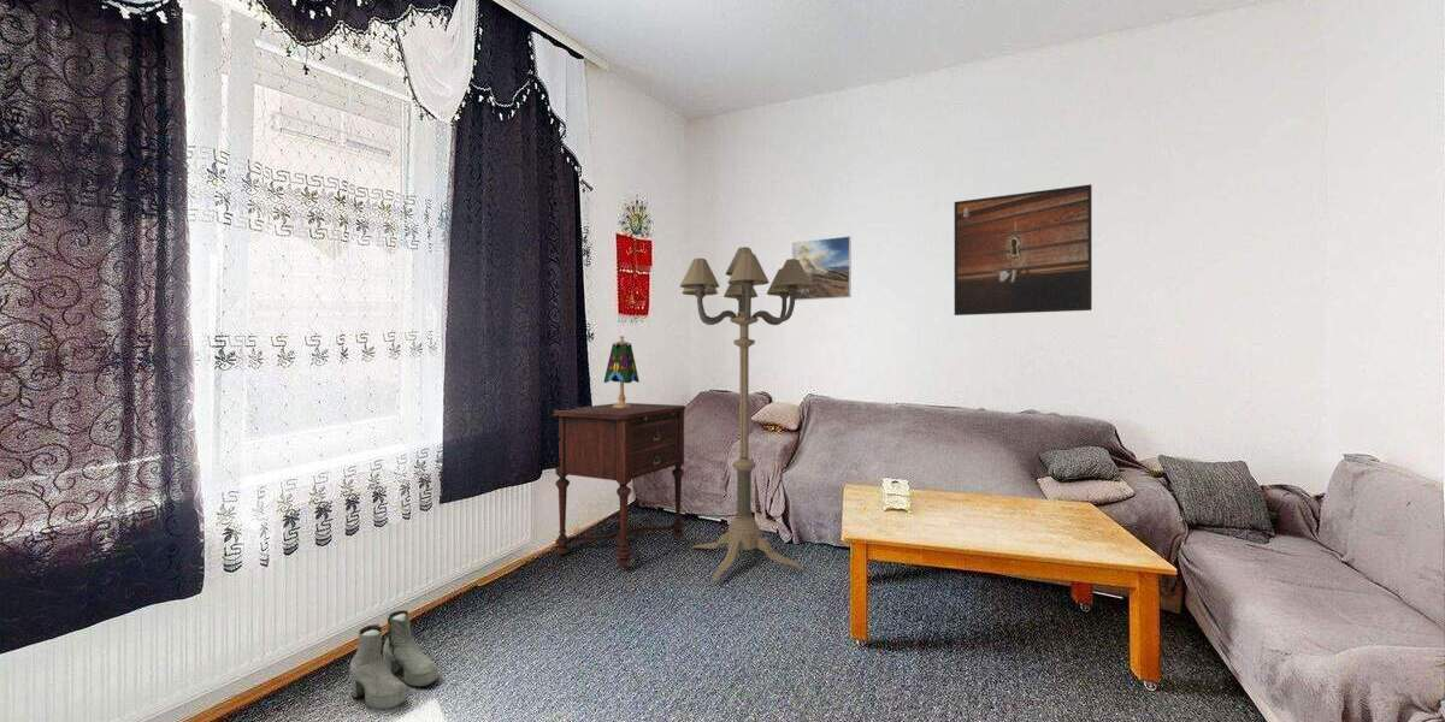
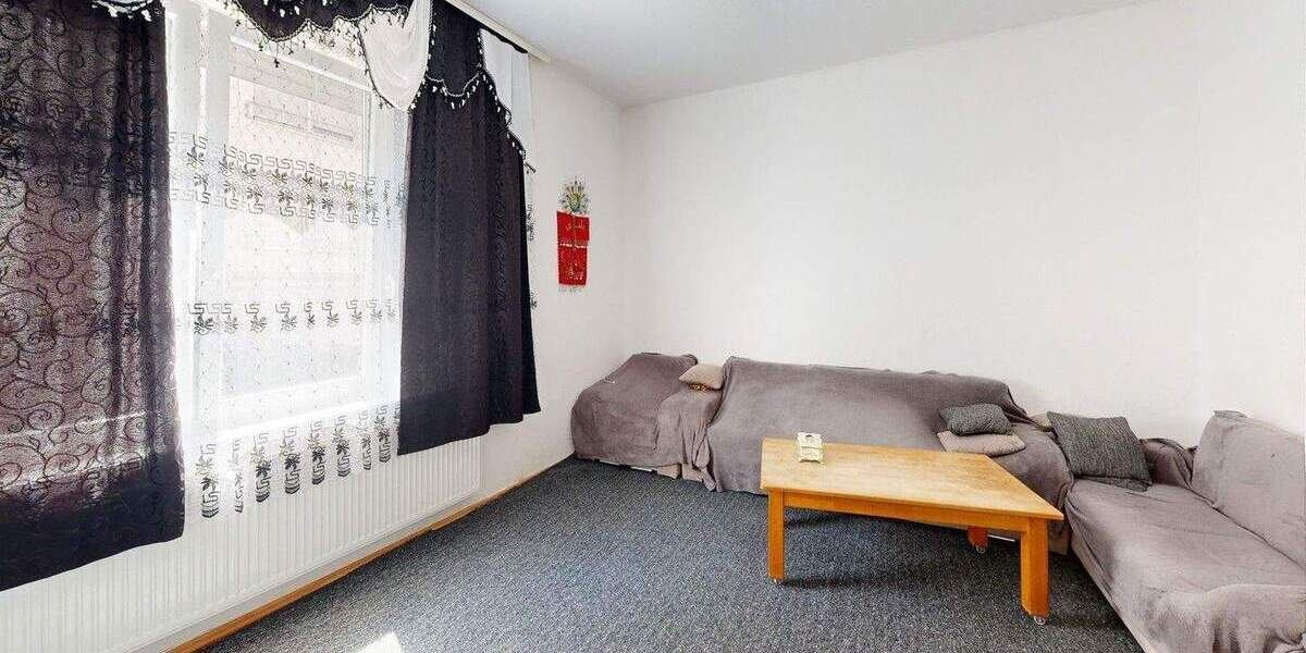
- floor lamp [679,245,812,582]
- side table [552,402,686,569]
- table lamp [602,335,641,408]
- boots [348,609,440,711]
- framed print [954,183,1093,316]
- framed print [791,235,853,302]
